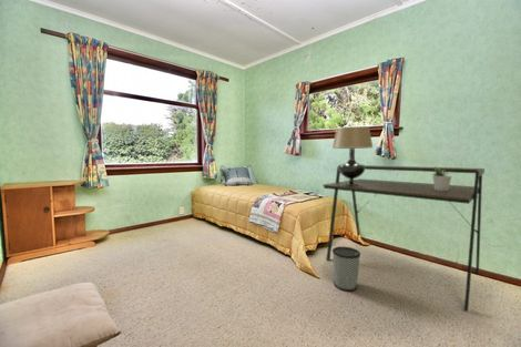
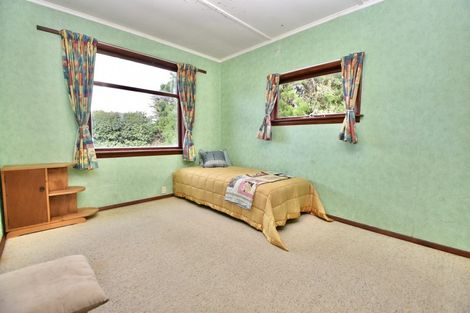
- wastebasket [331,246,361,293]
- table lamp [331,125,374,185]
- desk [321,164,486,313]
- potted plant [431,166,452,191]
